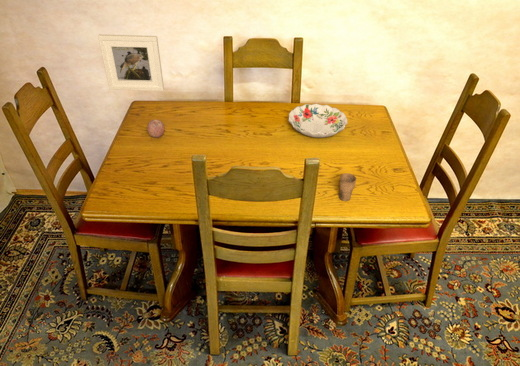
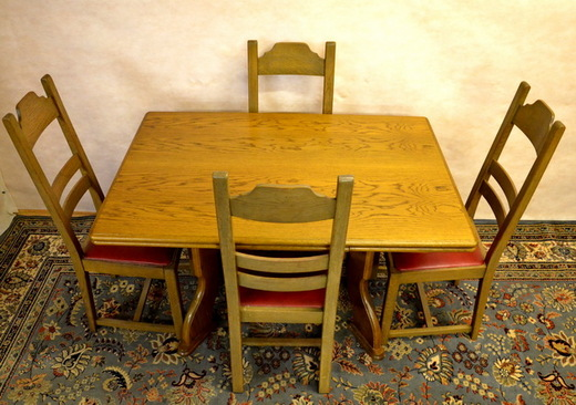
- fruit [146,119,165,139]
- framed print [97,34,165,92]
- decorative bowl [288,102,348,138]
- cup [338,172,357,202]
